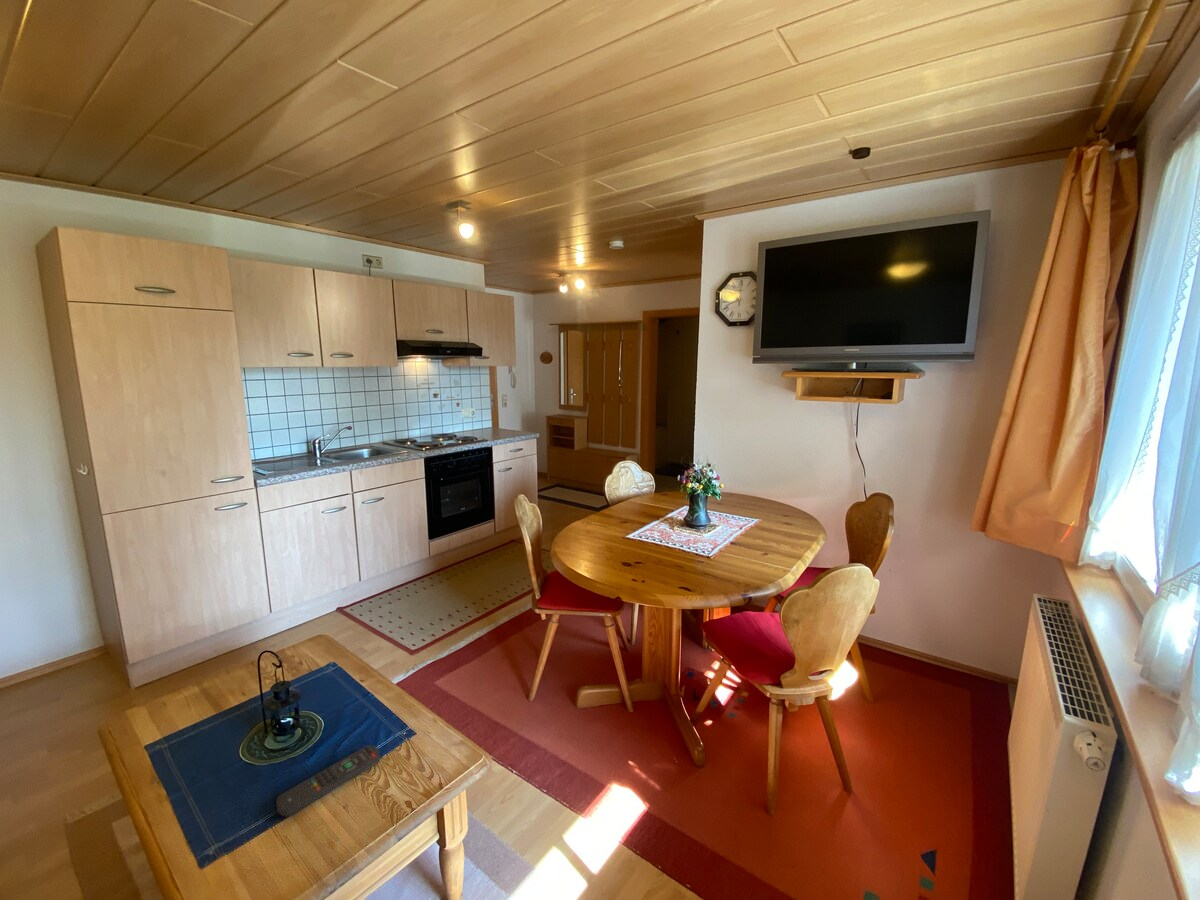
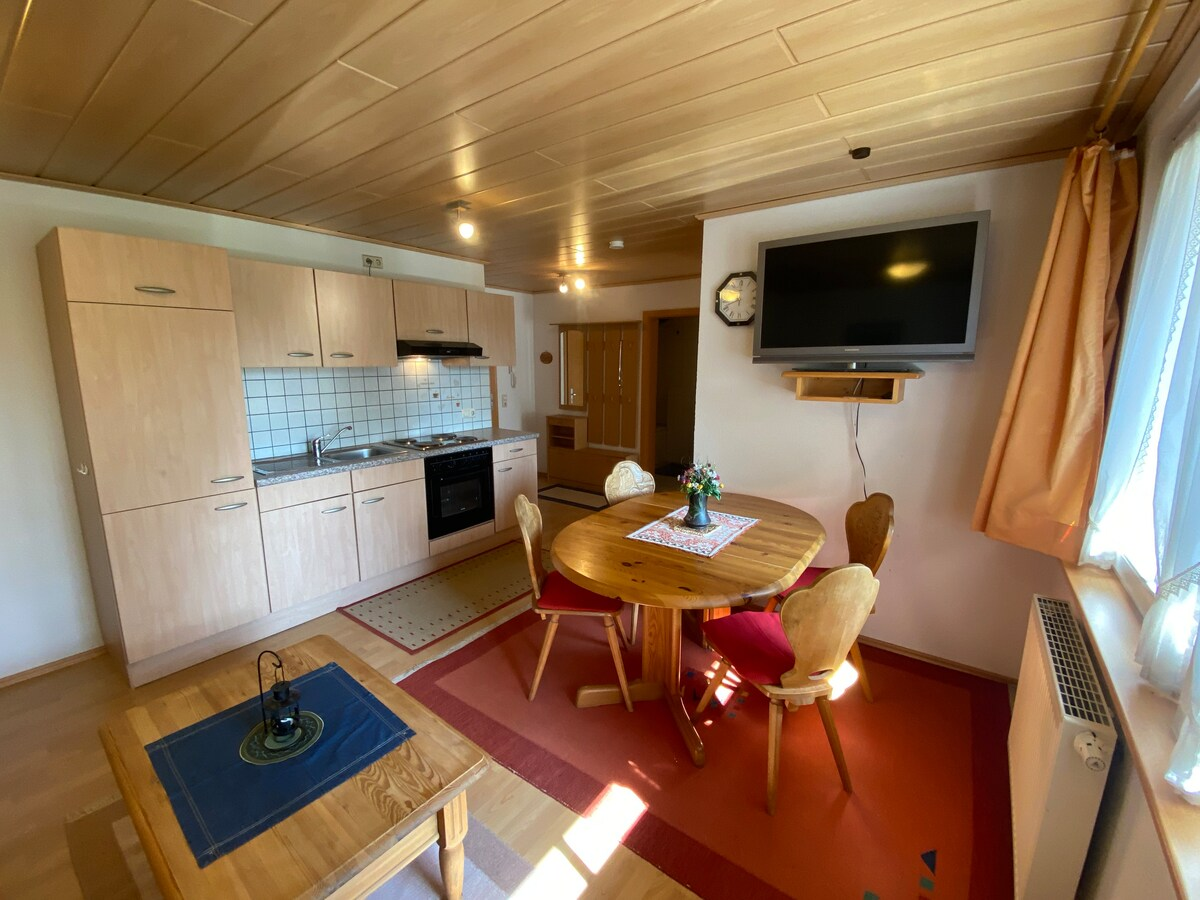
- remote control [275,744,381,818]
